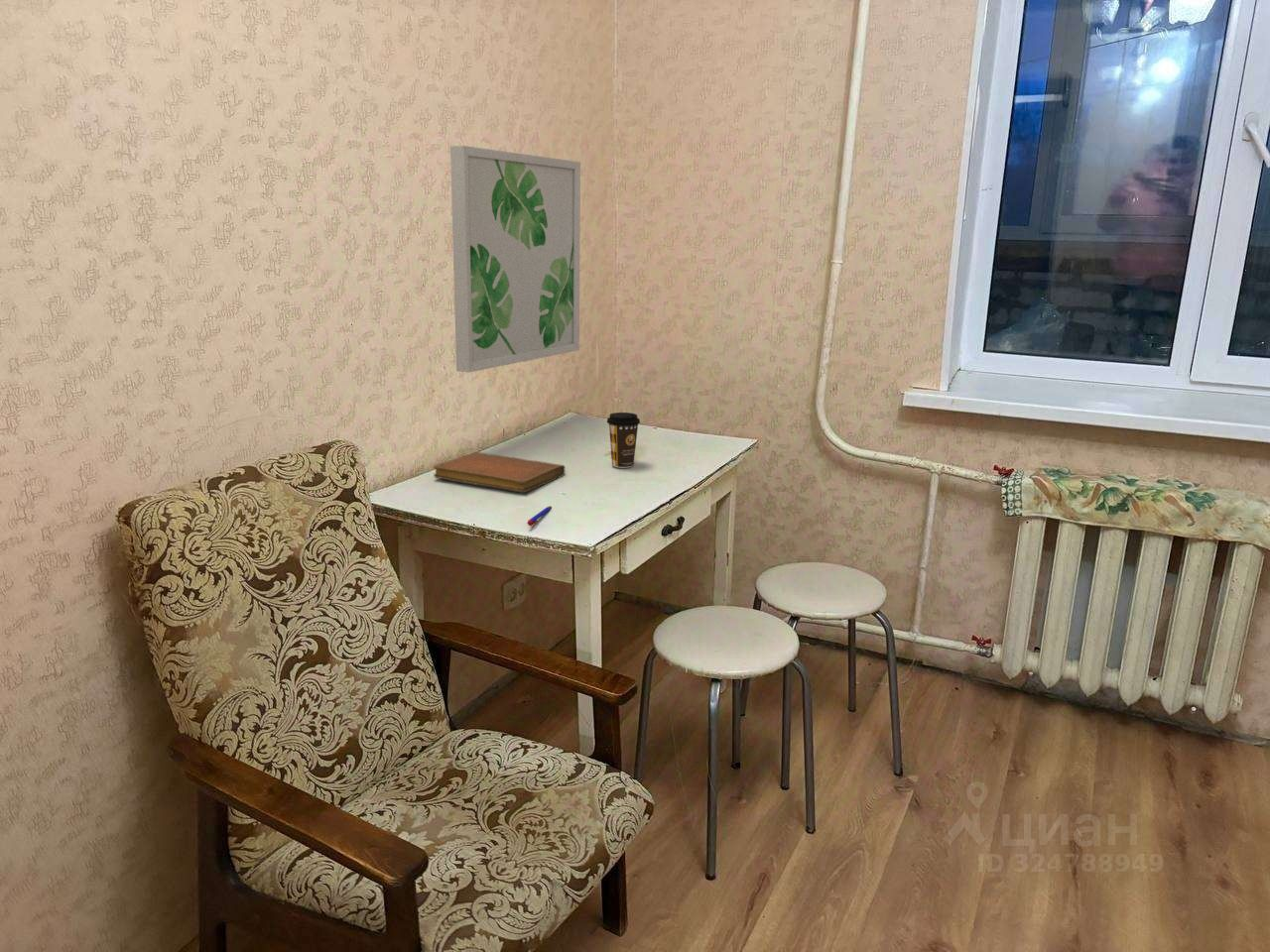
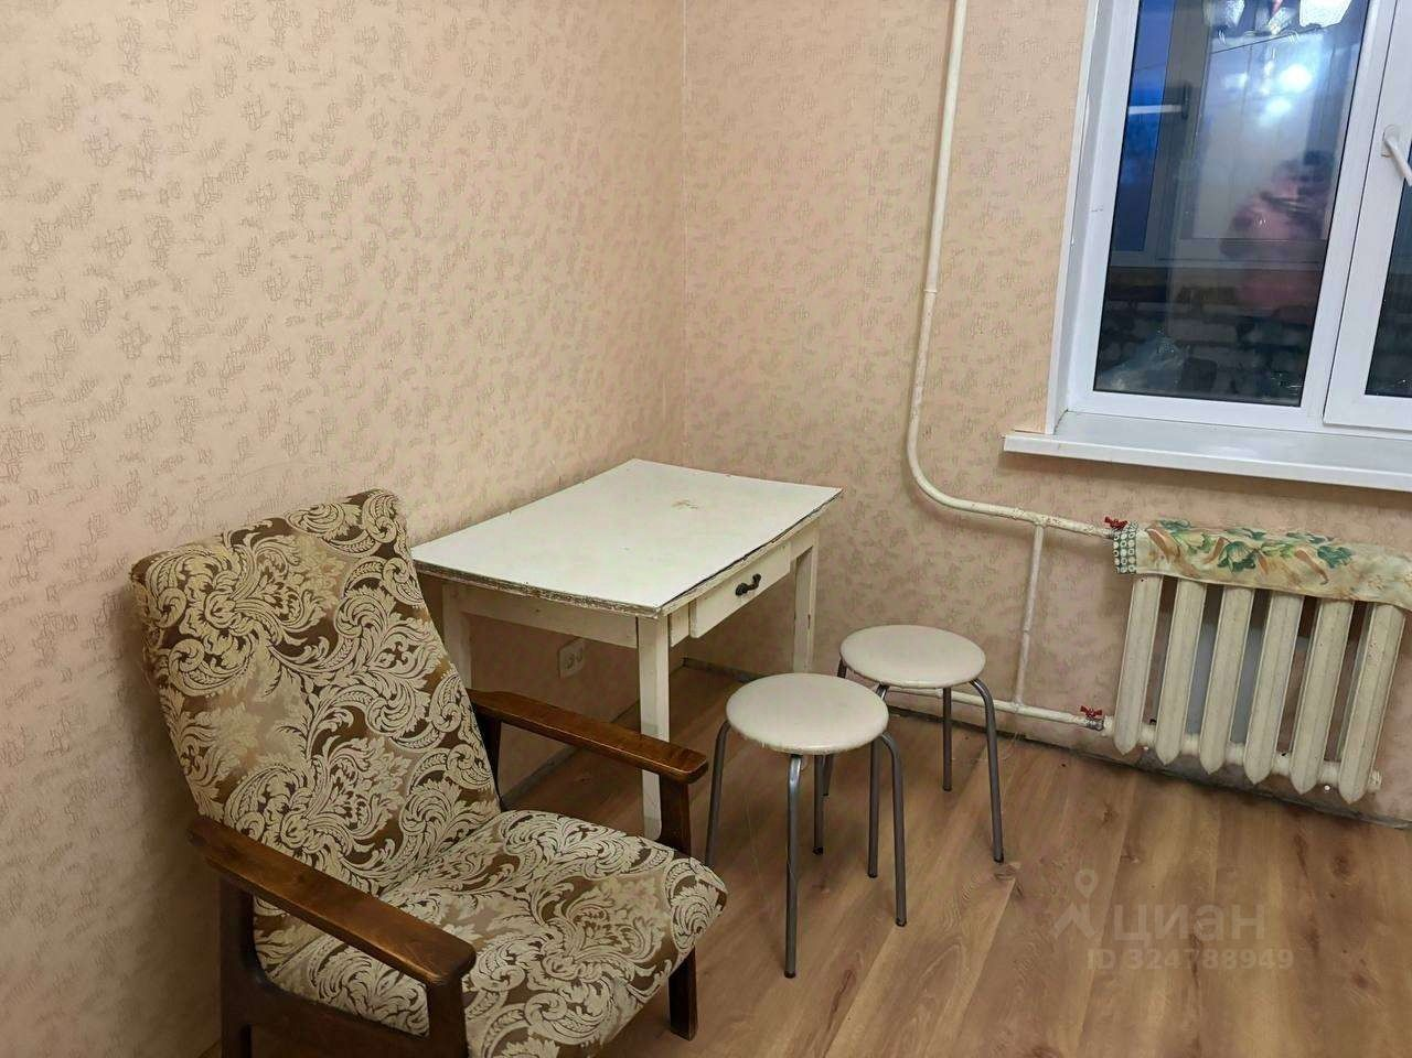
- coffee cup [606,412,641,469]
- pen [526,505,553,527]
- notebook [433,451,566,494]
- wall art [449,145,581,373]
